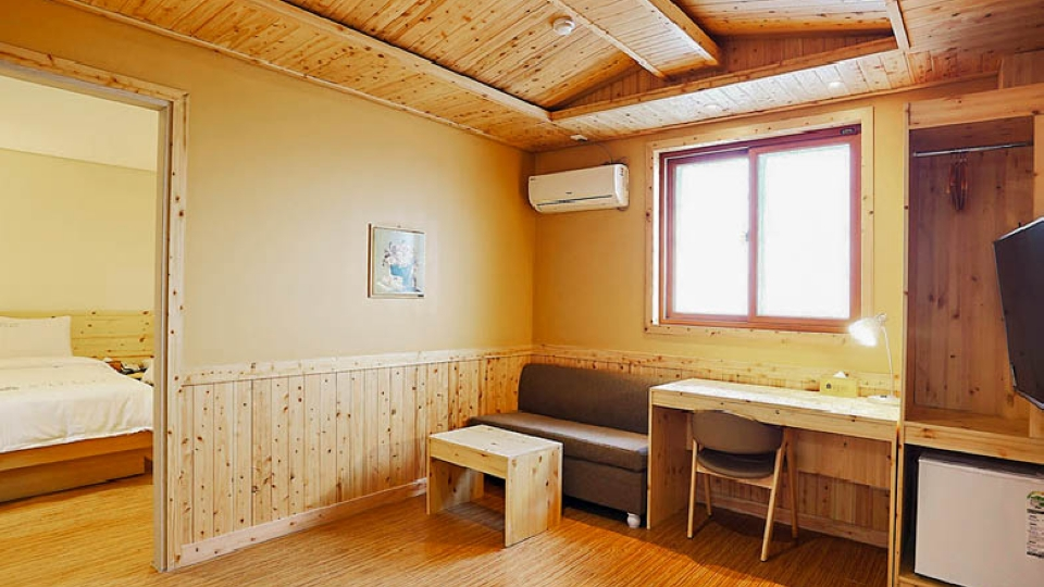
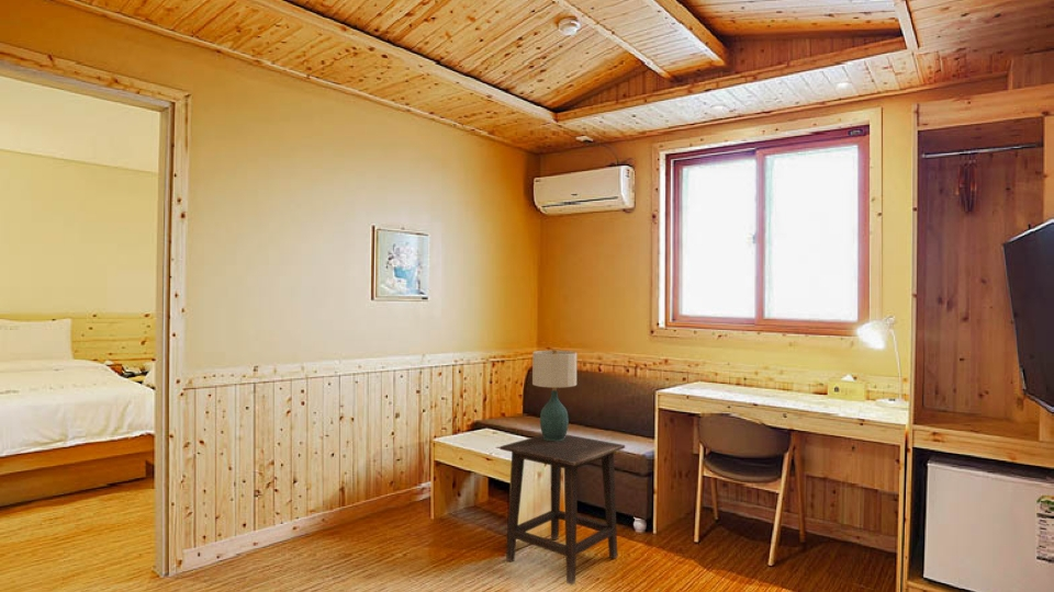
+ side table [498,434,626,587]
+ table lamp [531,348,579,442]
